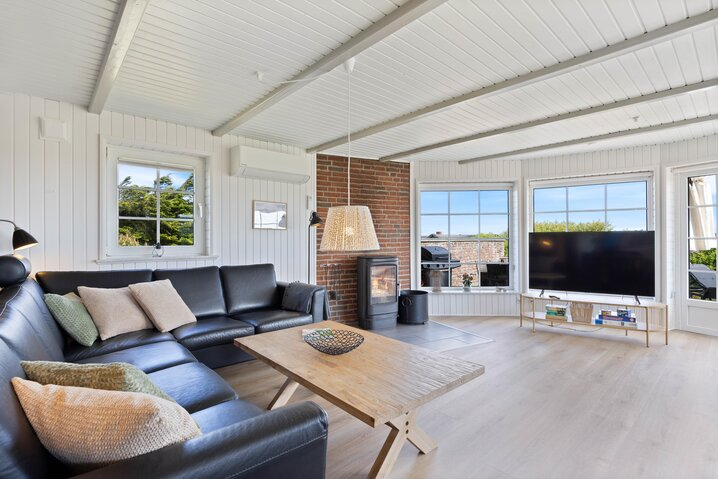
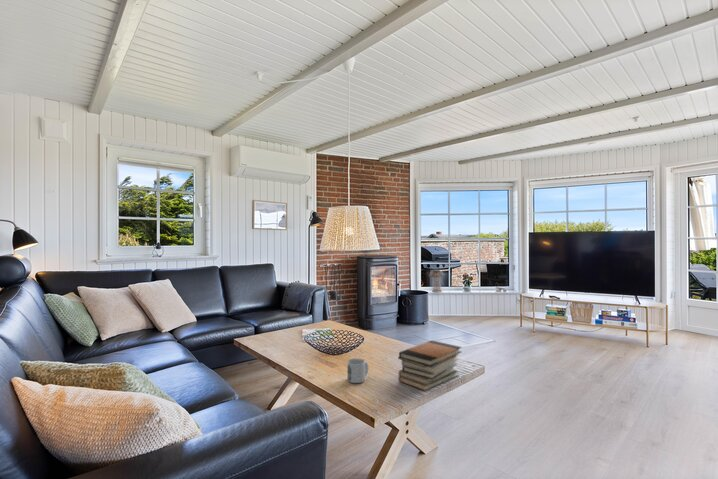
+ mug [346,358,370,384]
+ book stack [397,339,463,392]
